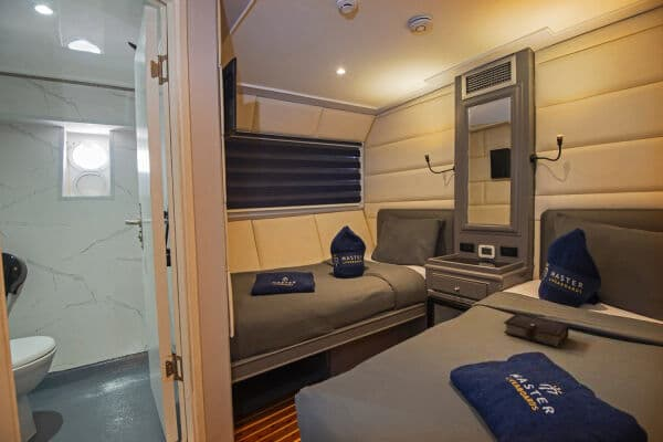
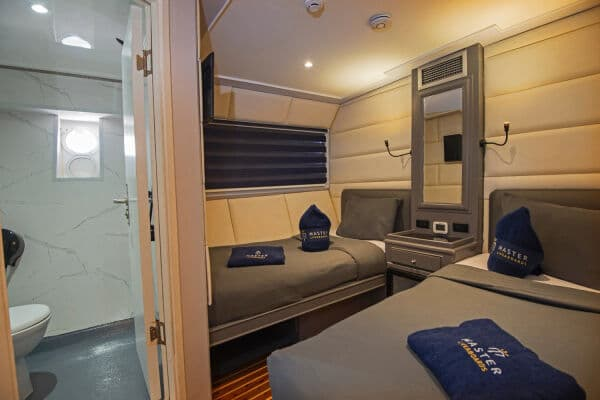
- book [502,313,570,349]
